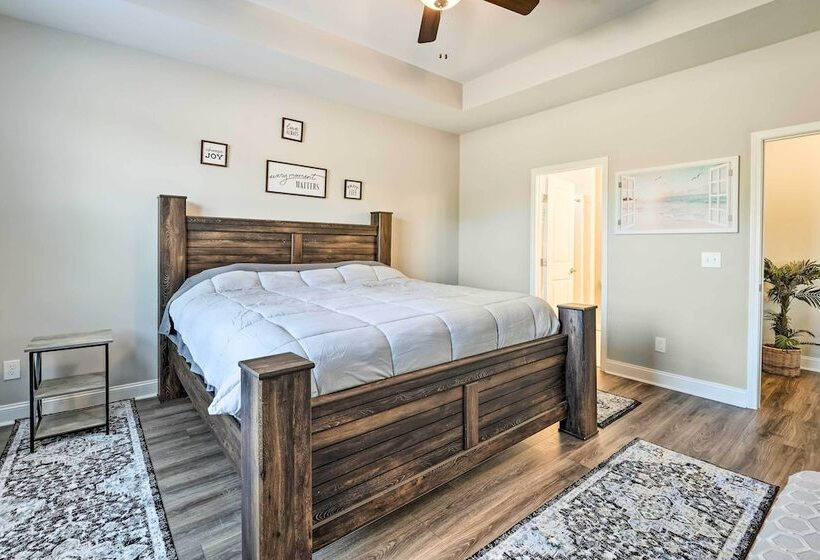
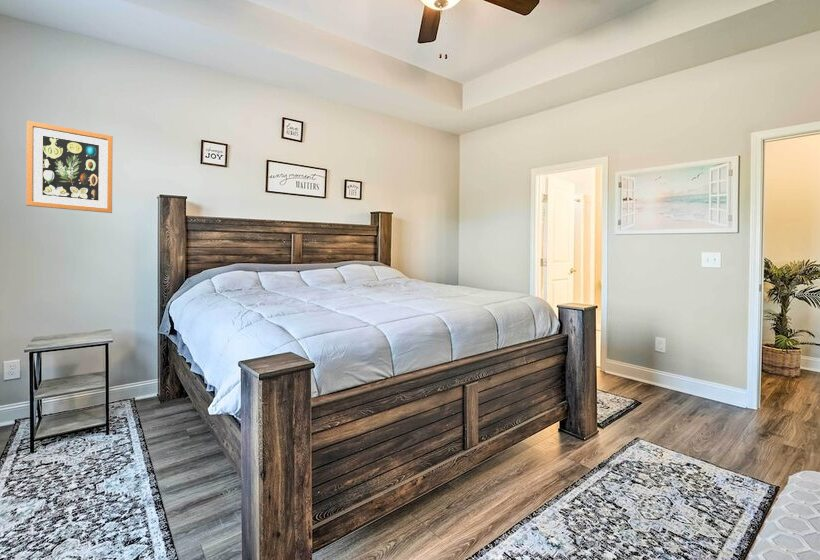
+ wall art [25,120,114,214]
